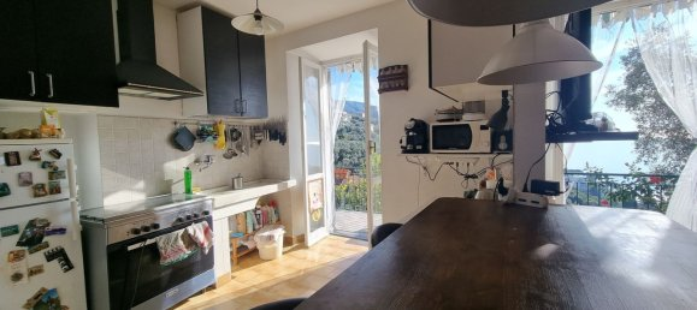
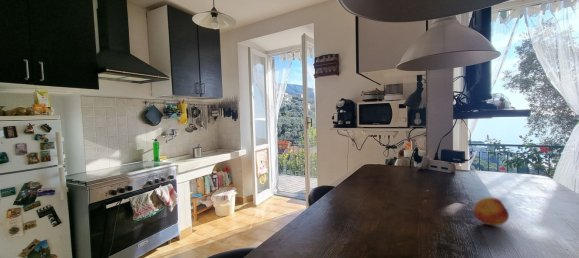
+ fruit [472,196,510,226]
